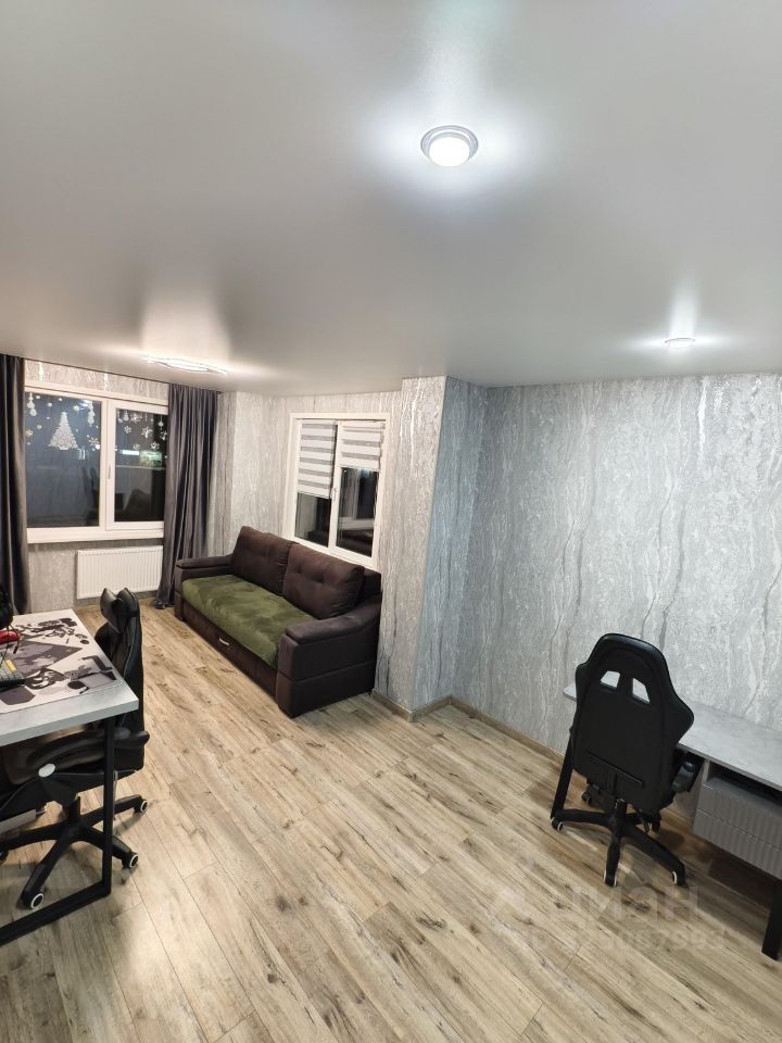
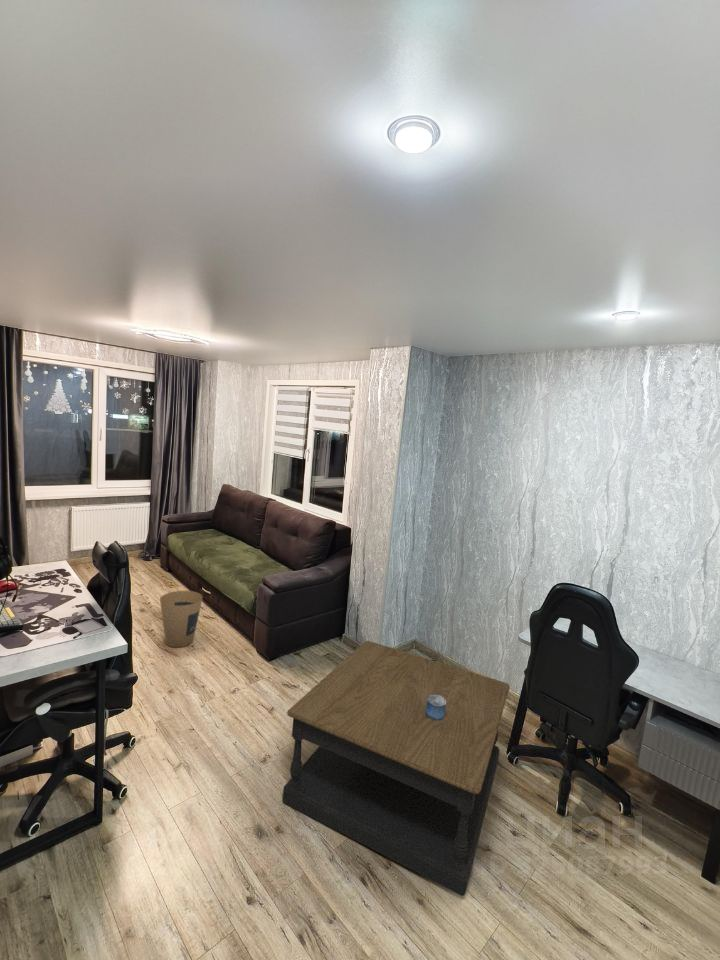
+ coffee table [282,640,511,897]
+ mug [426,695,446,720]
+ trash can [159,590,204,648]
